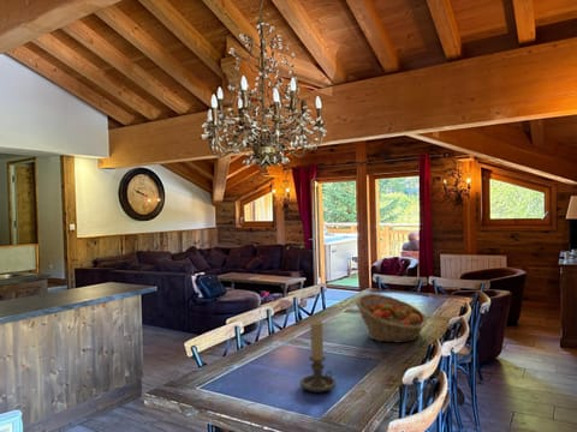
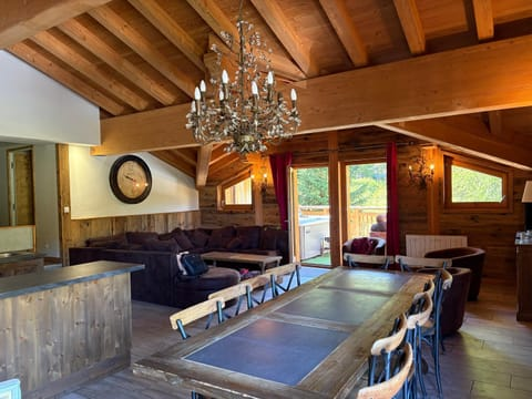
- candle holder [299,319,338,394]
- fruit basket [355,293,428,344]
